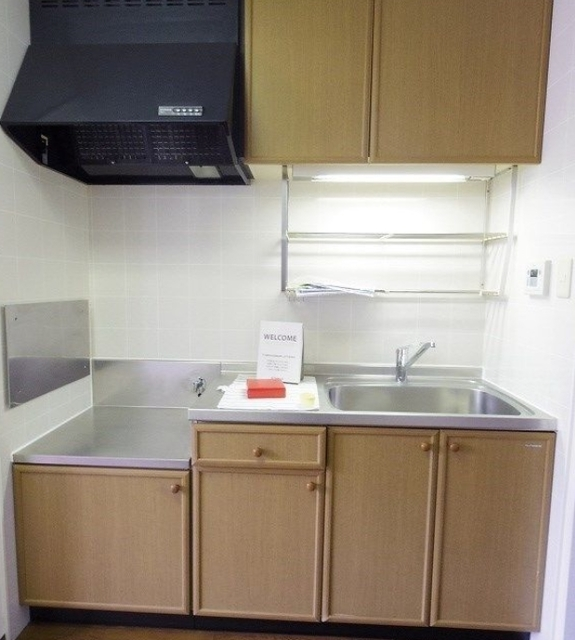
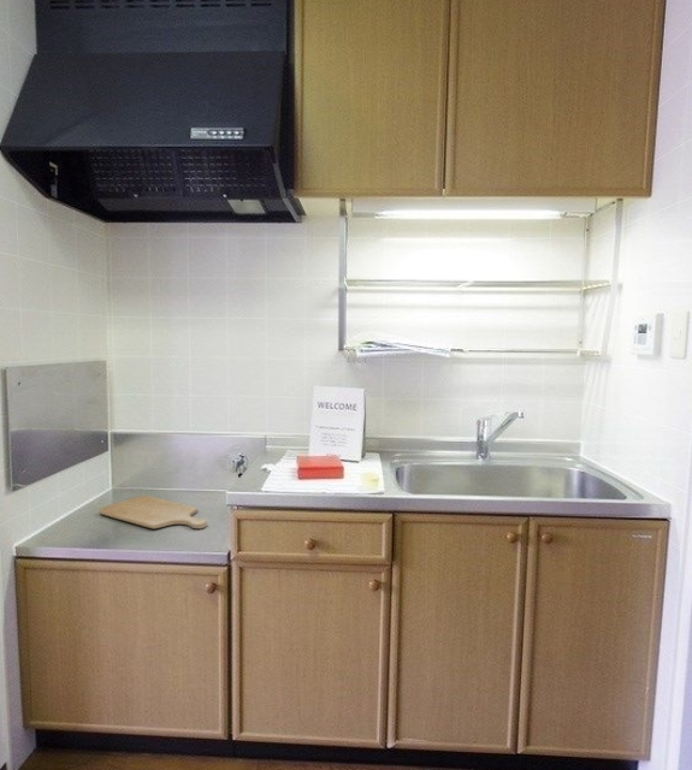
+ chopping board [99,494,208,529]
